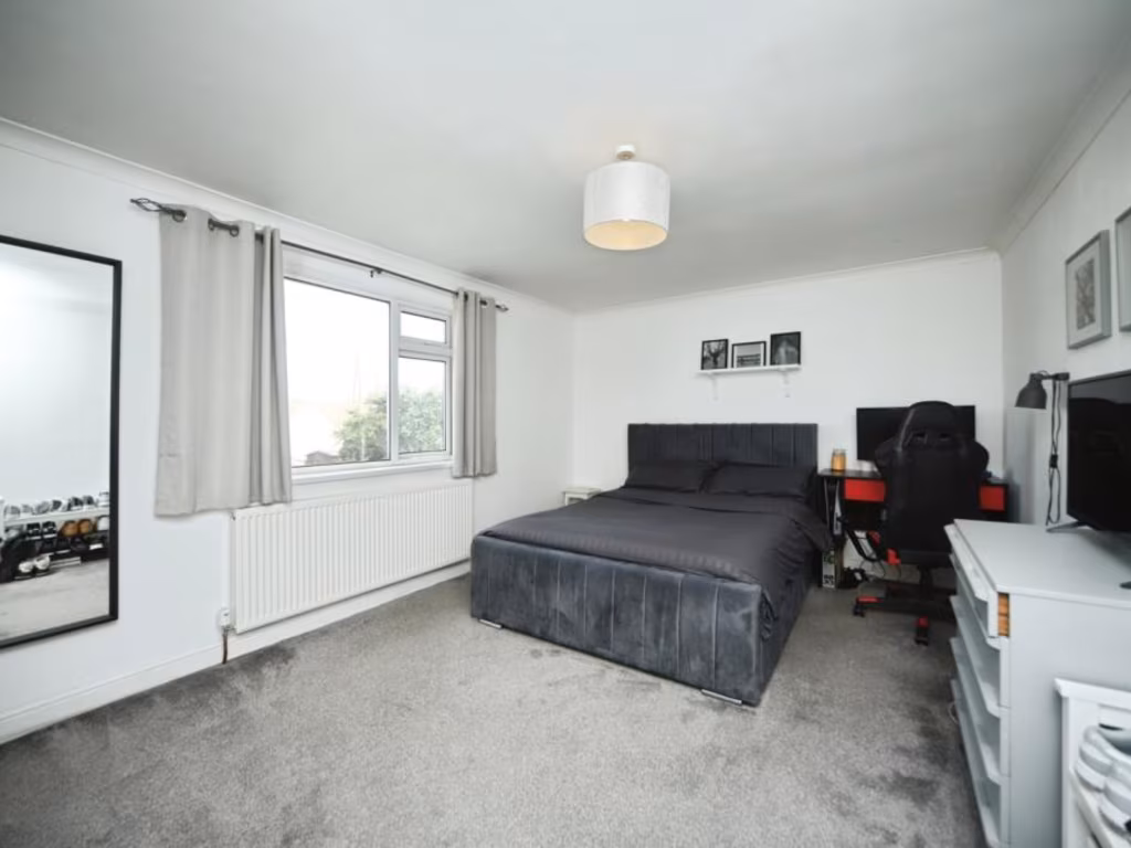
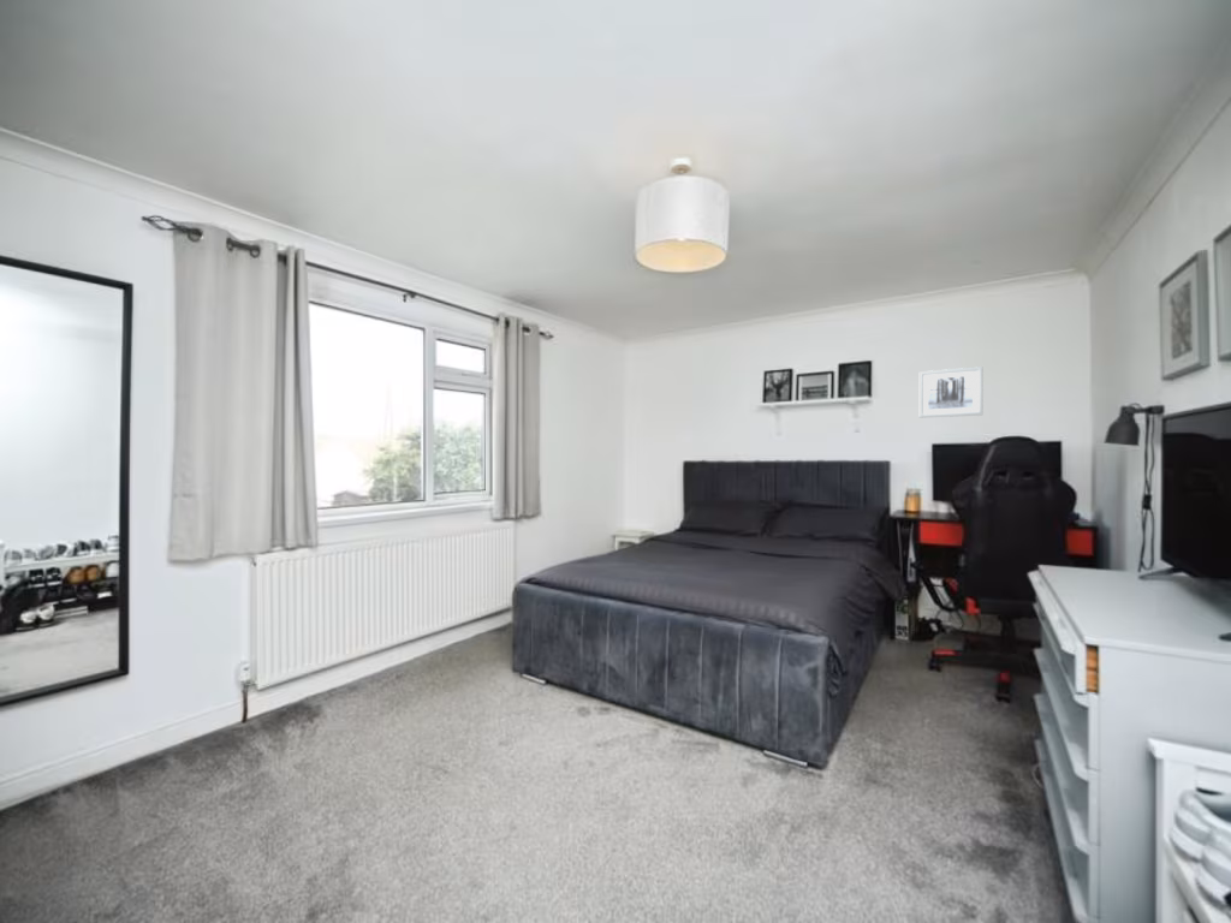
+ wall art [918,365,983,418]
